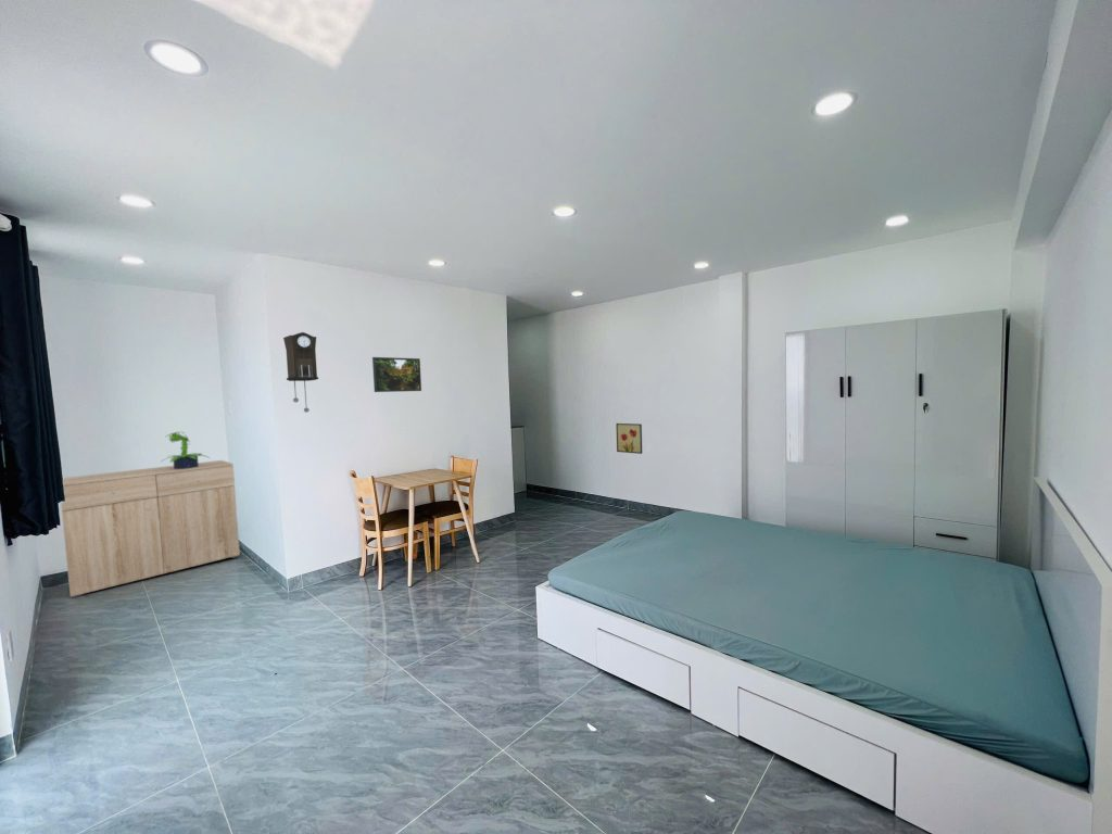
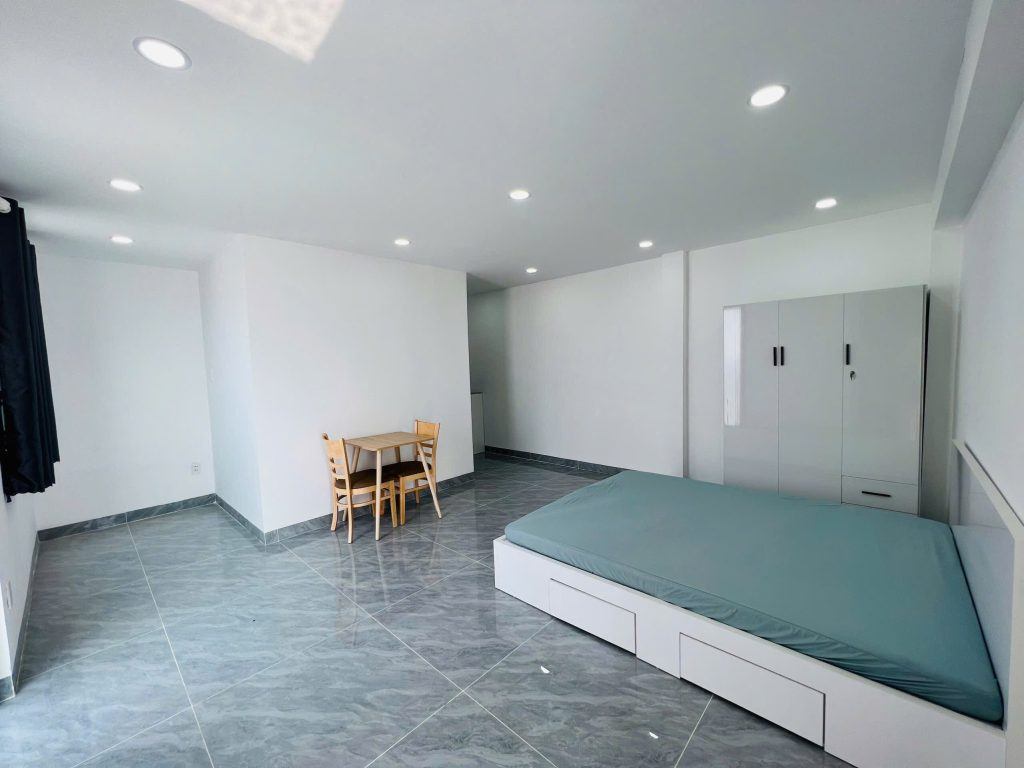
- wall art [615,422,643,455]
- dresser [60,459,241,598]
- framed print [371,356,422,393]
- pendulum clock [282,331,319,414]
- potted plant [160,430,211,469]
